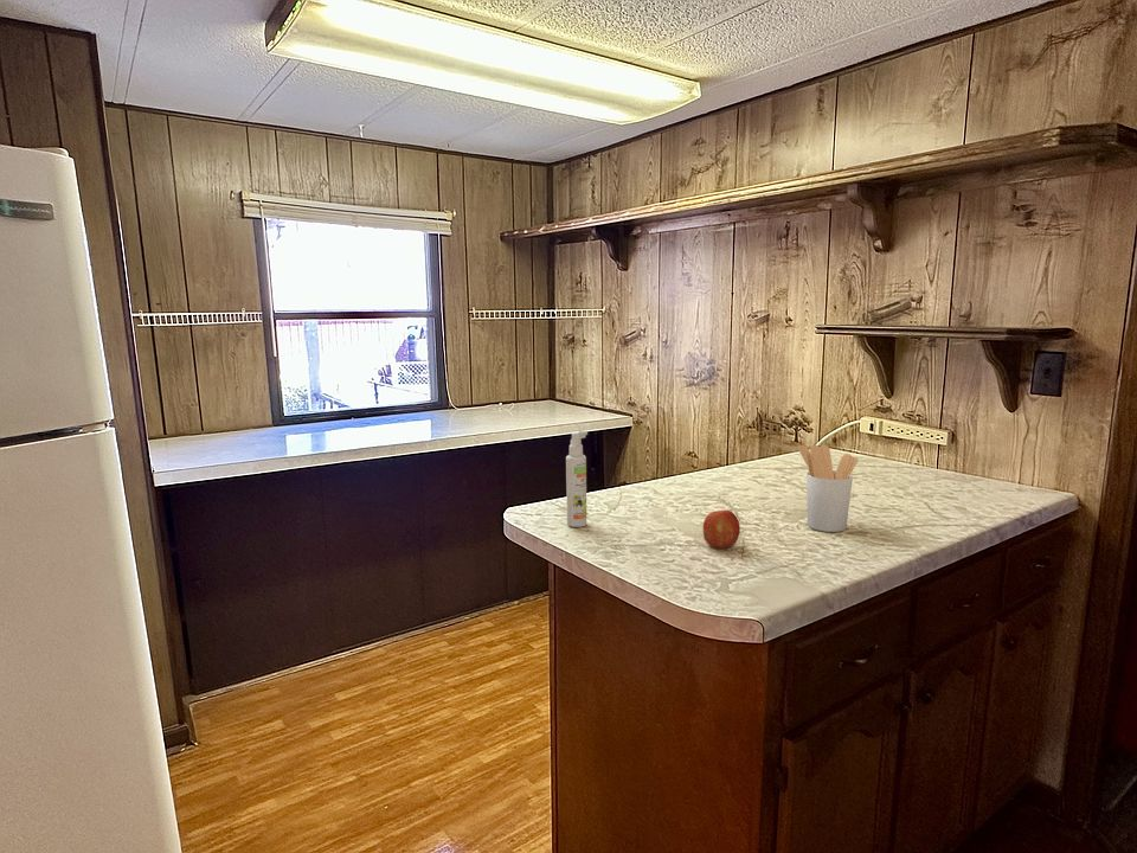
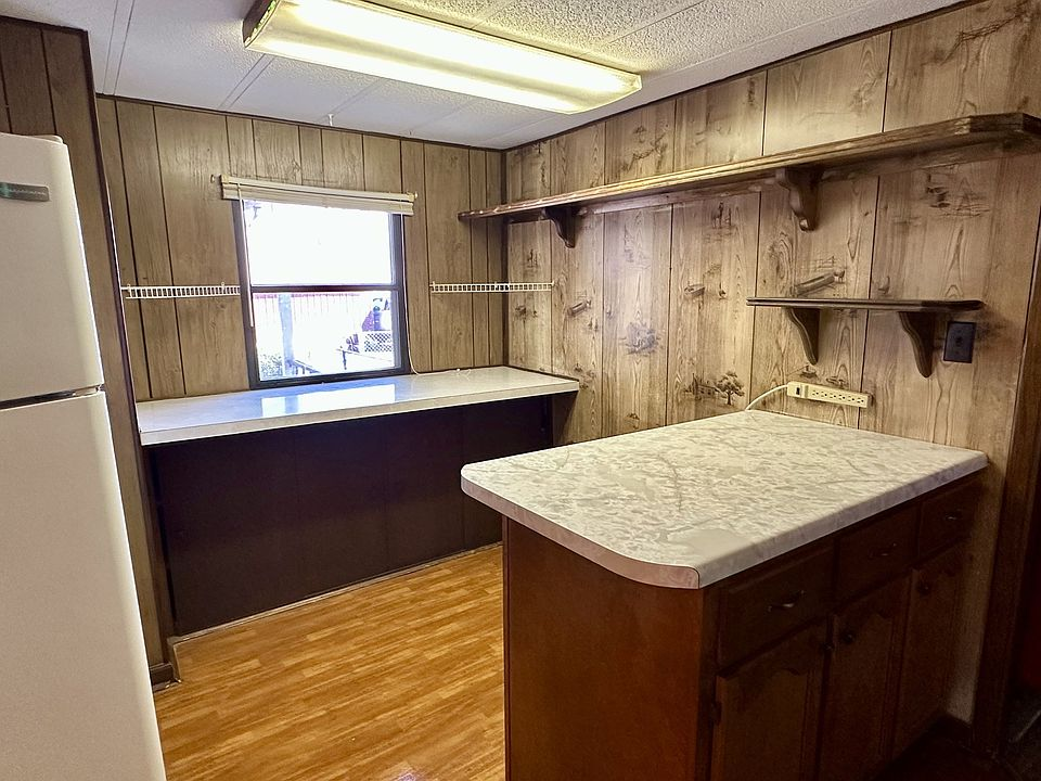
- utensil holder [797,444,859,533]
- spray bottle [565,430,589,528]
- fruit [702,509,741,550]
